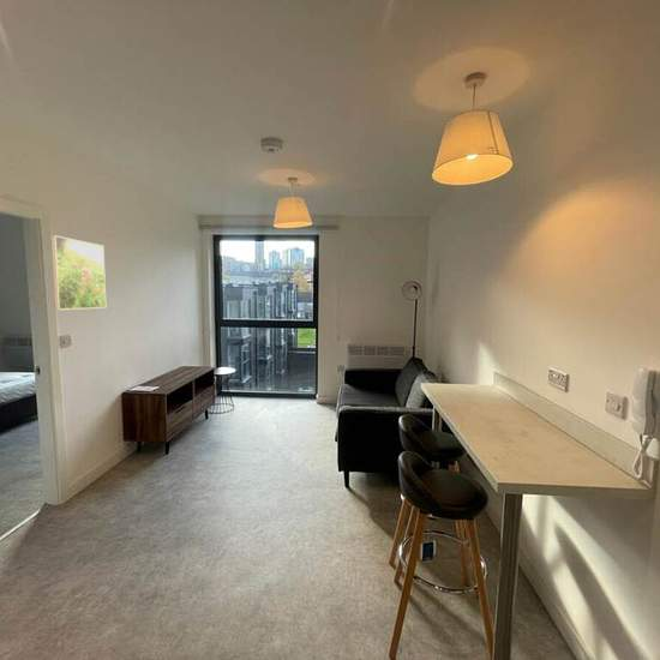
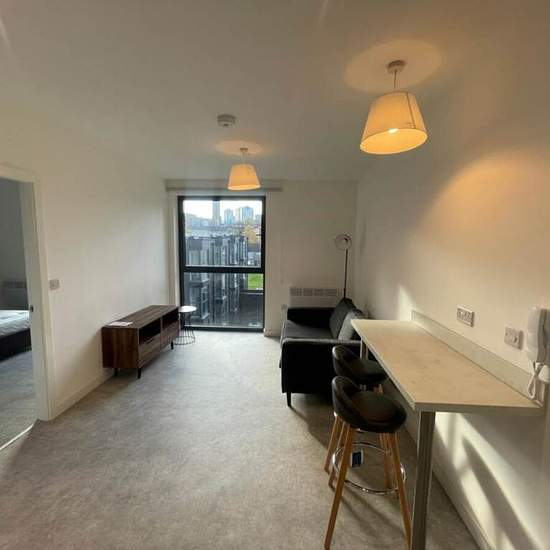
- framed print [49,234,107,311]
